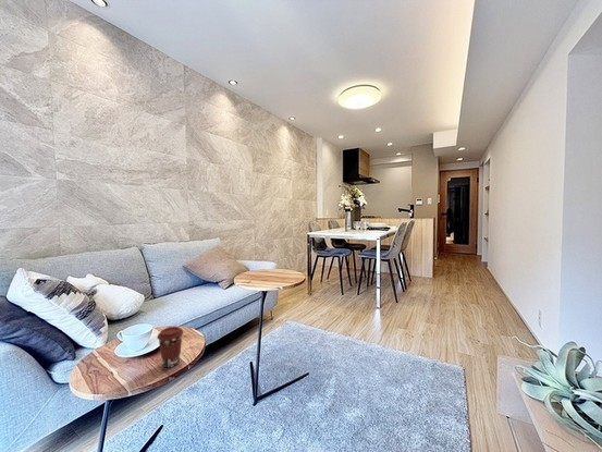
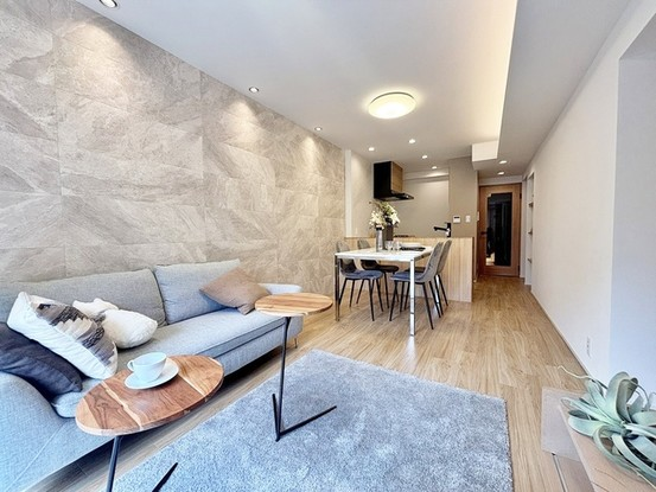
- coffee cup [156,326,184,368]
